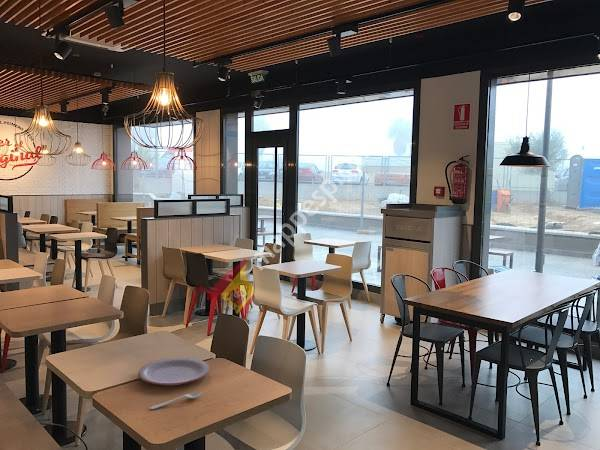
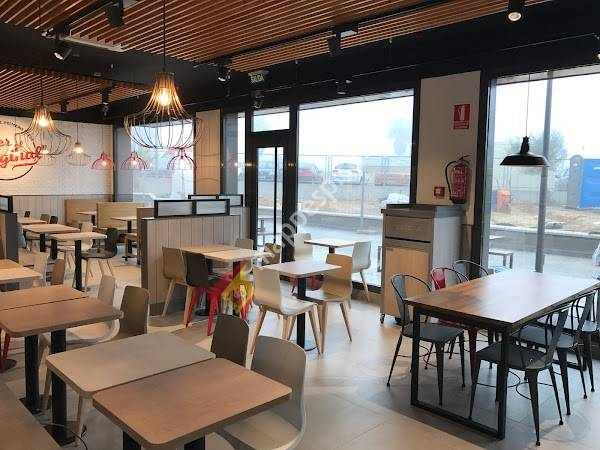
- plate [137,356,211,386]
- spoon [149,390,203,410]
